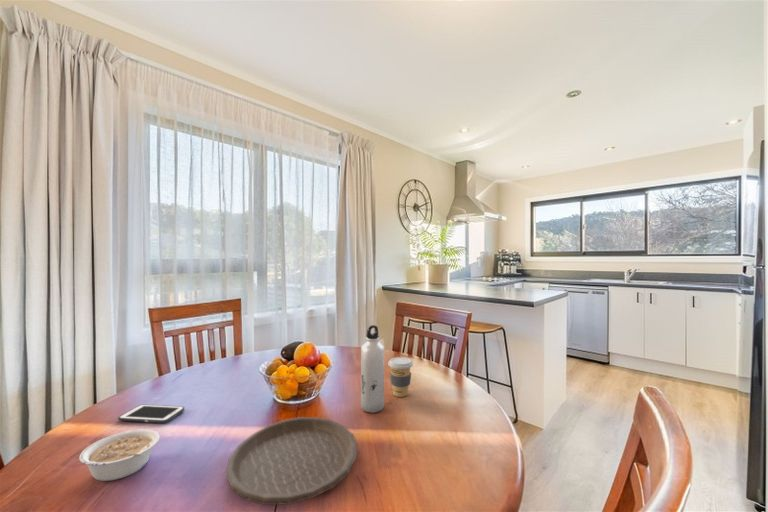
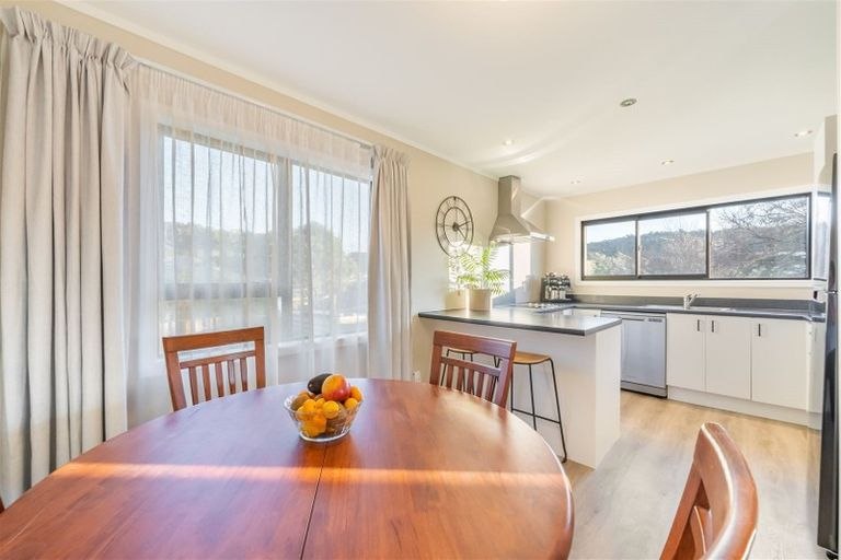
- legume [78,429,161,482]
- water bottle [360,324,385,414]
- cell phone [117,404,185,424]
- plate [225,416,358,506]
- coffee cup [387,356,414,398]
